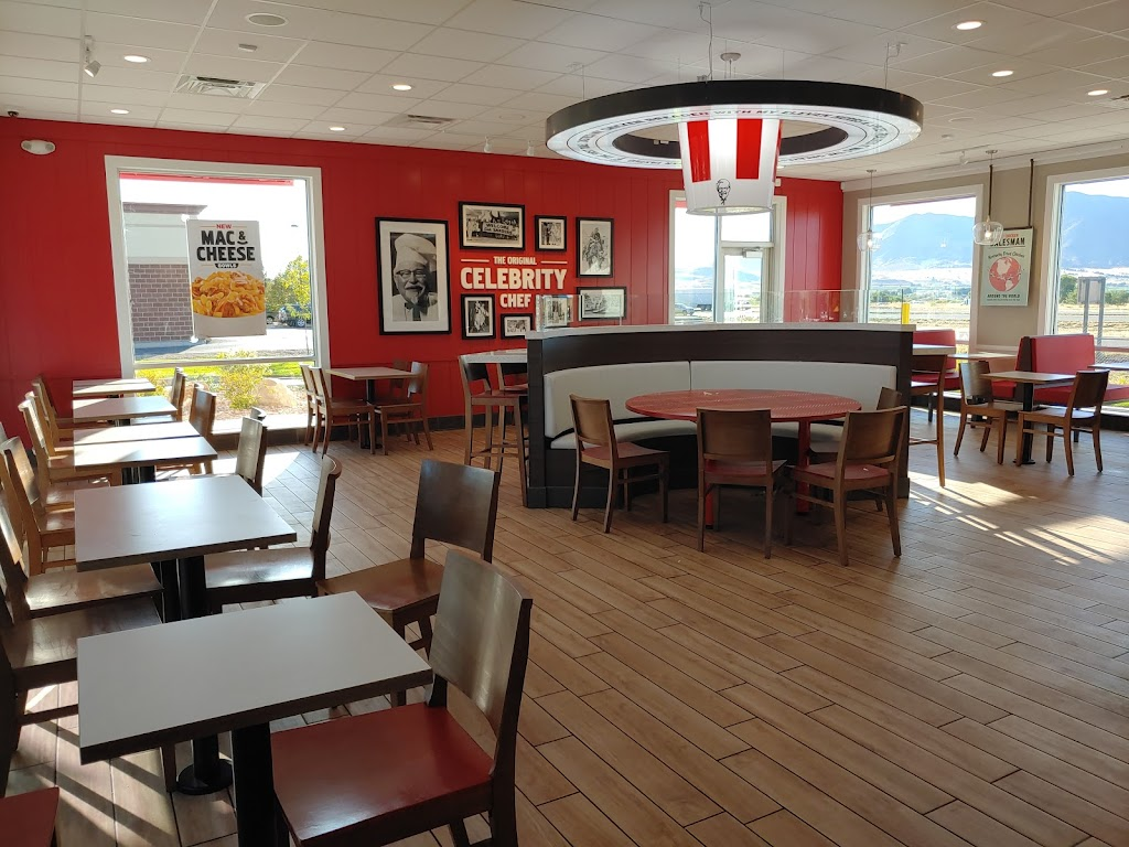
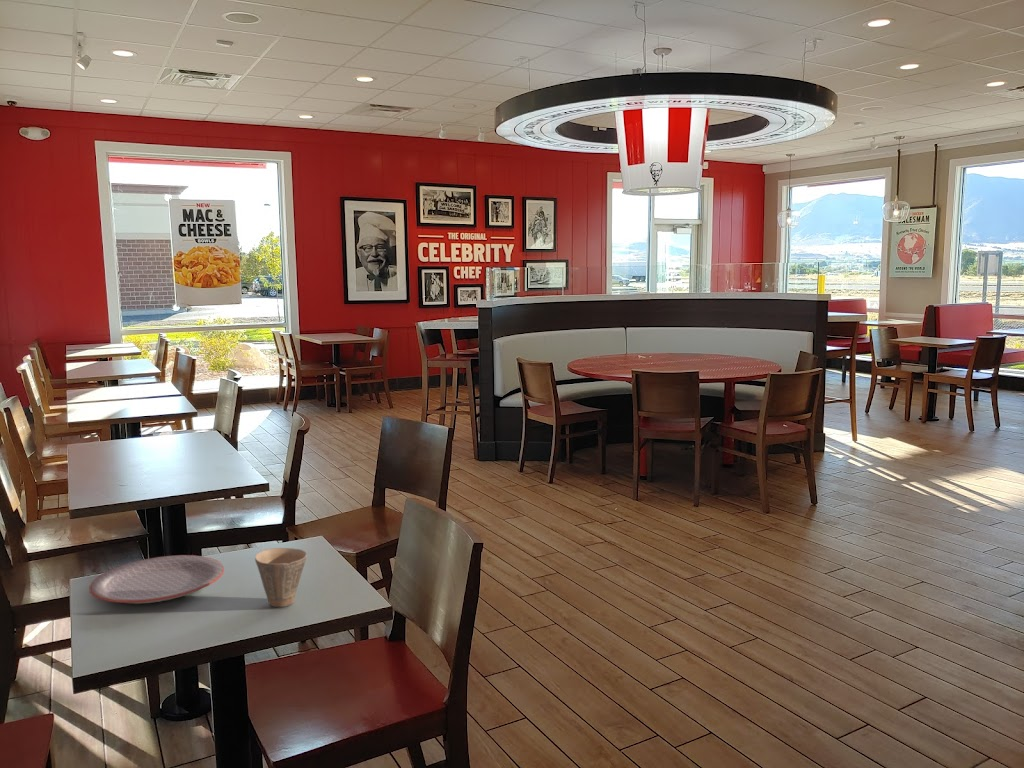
+ plate [88,554,225,604]
+ cup [254,547,308,608]
